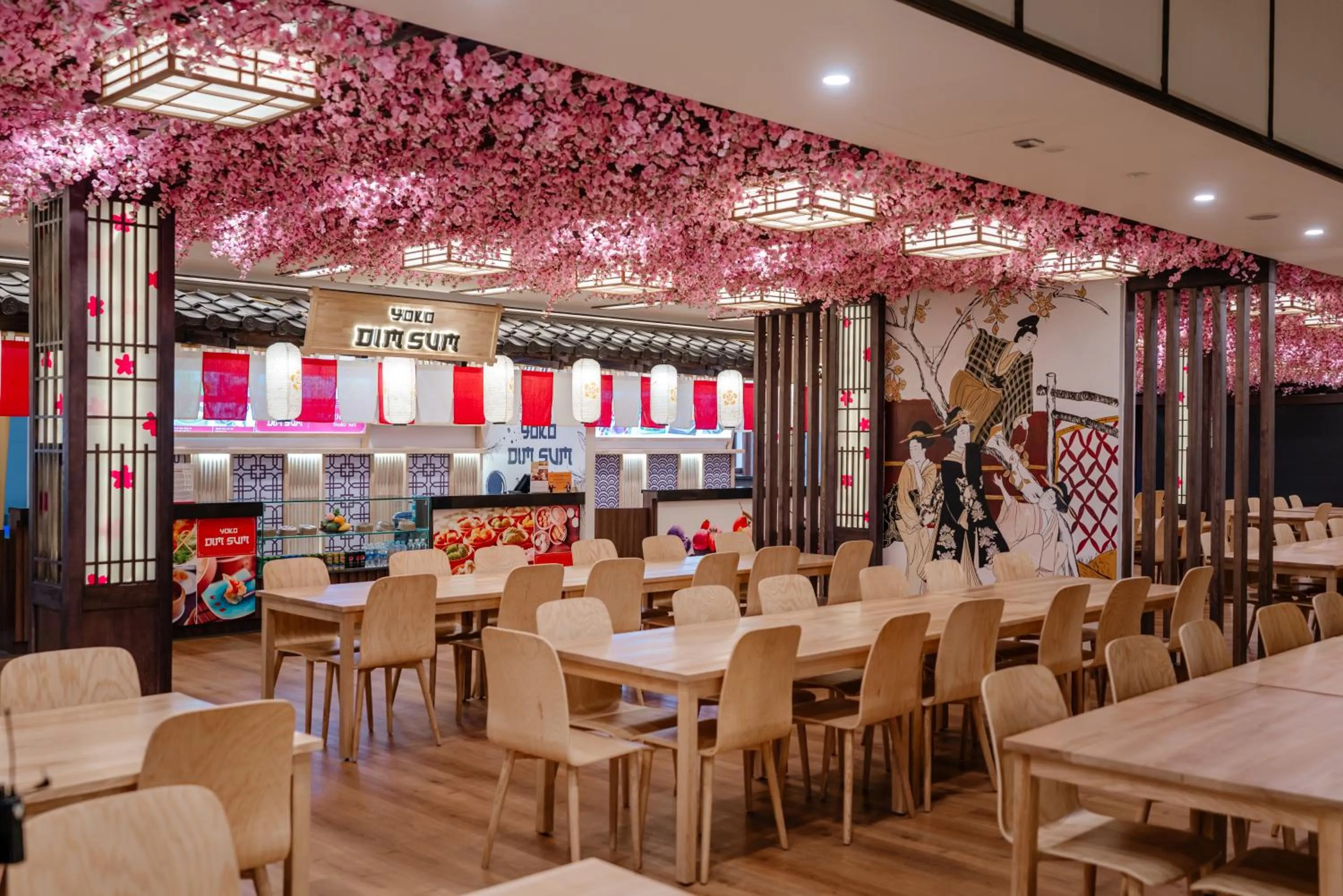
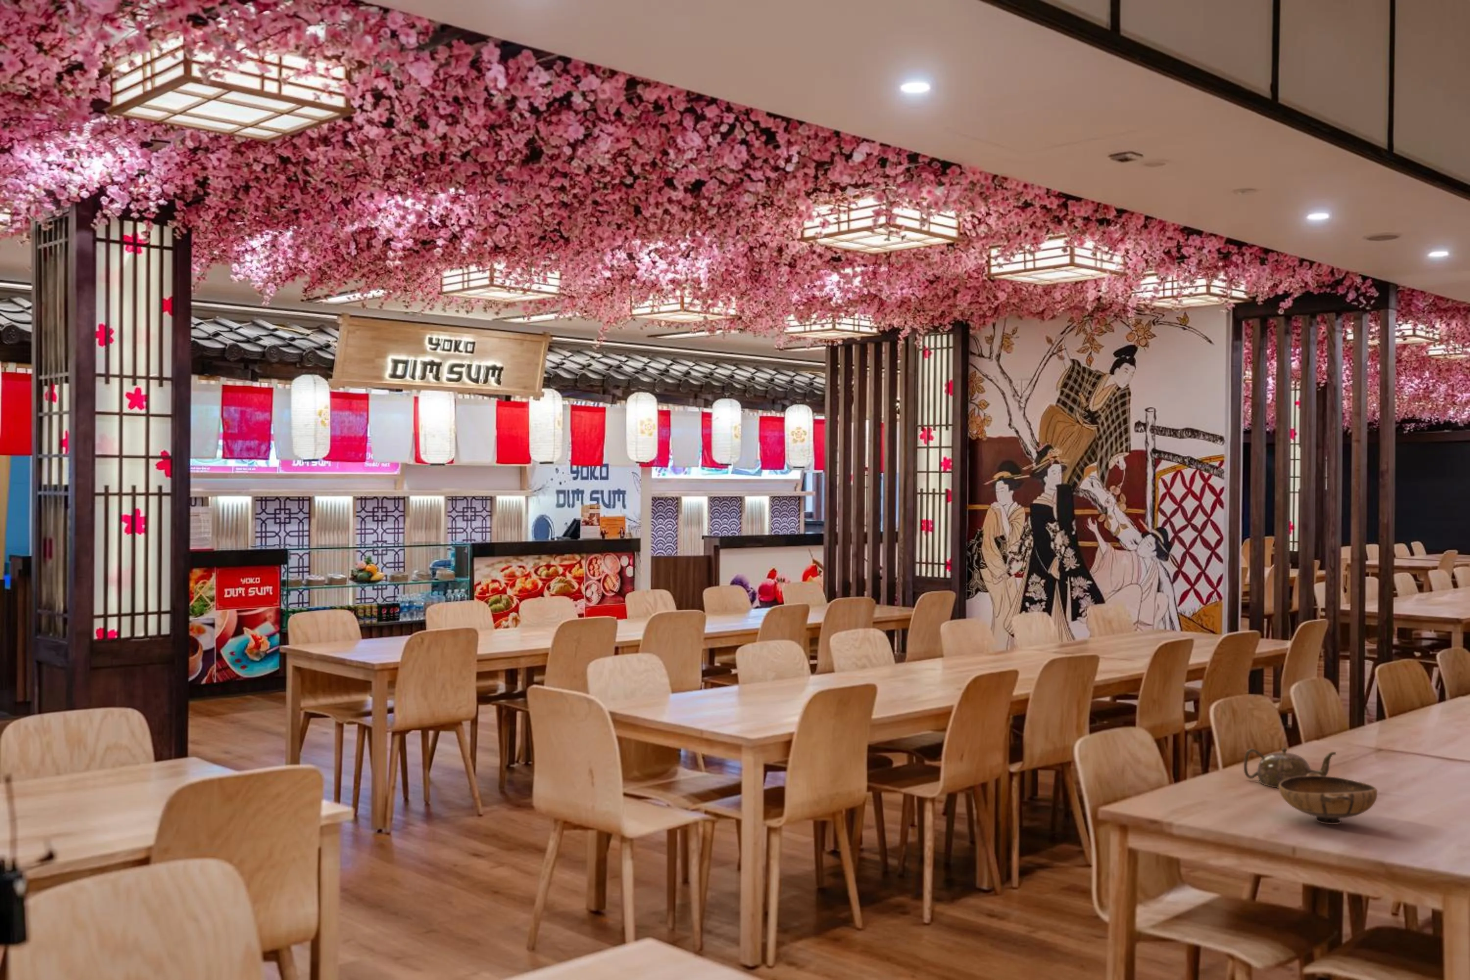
+ teapot [1243,747,1336,789]
+ bowl [1278,772,1378,825]
